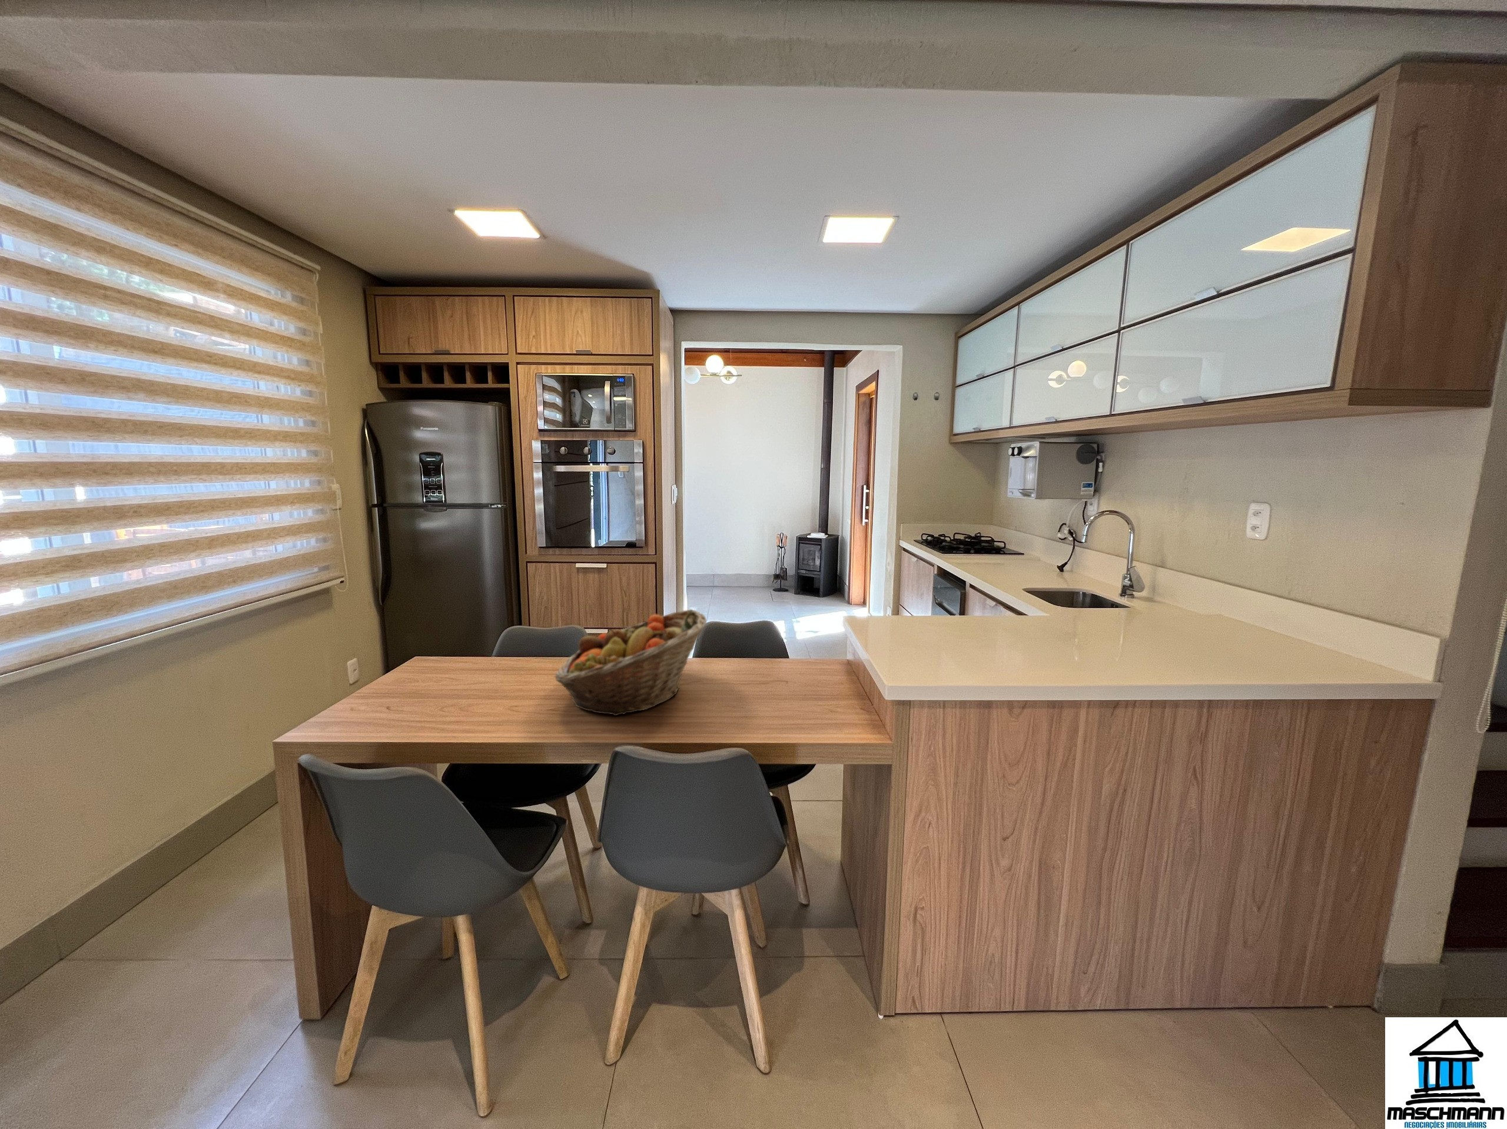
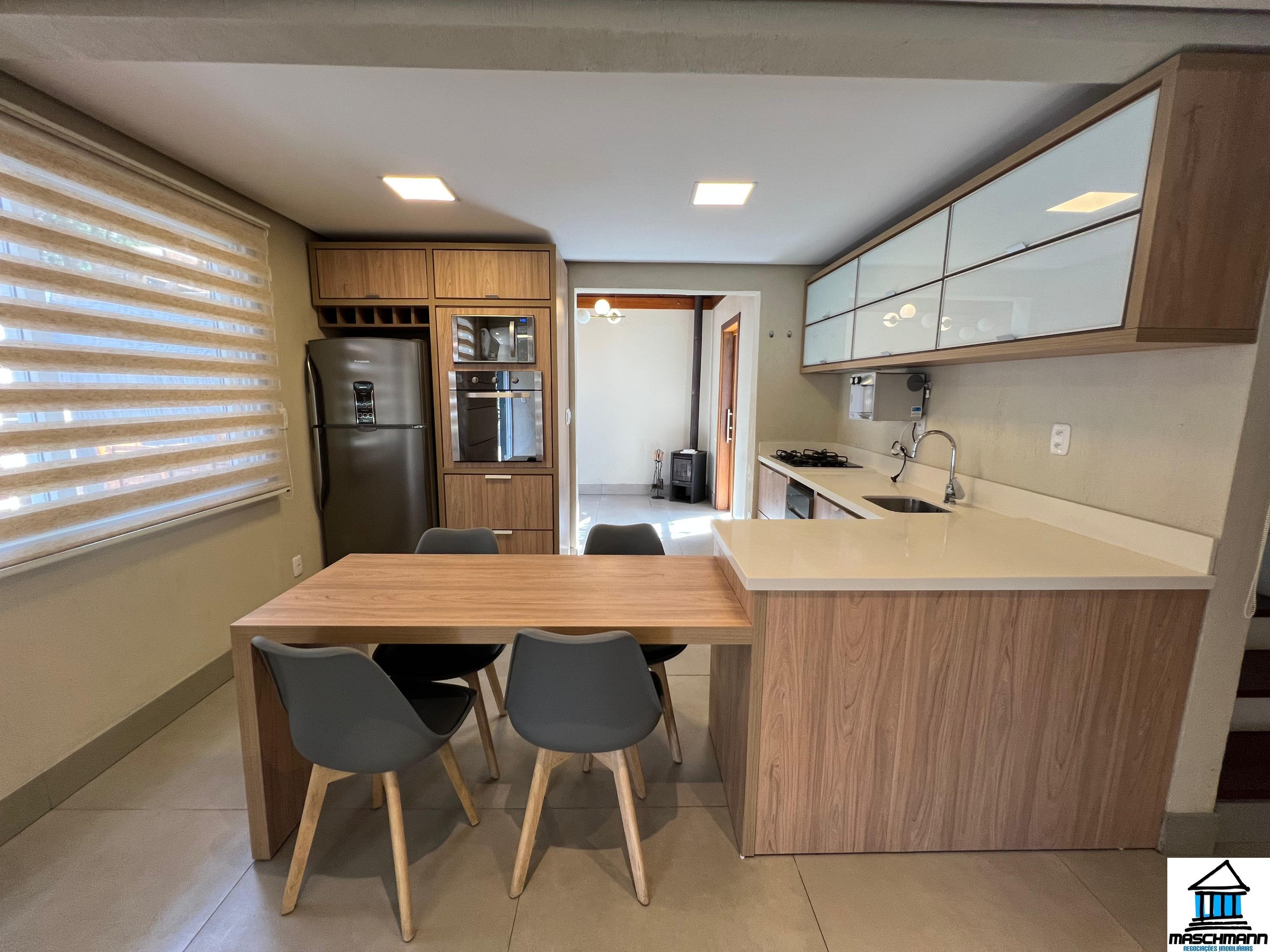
- fruit basket [554,608,707,716]
